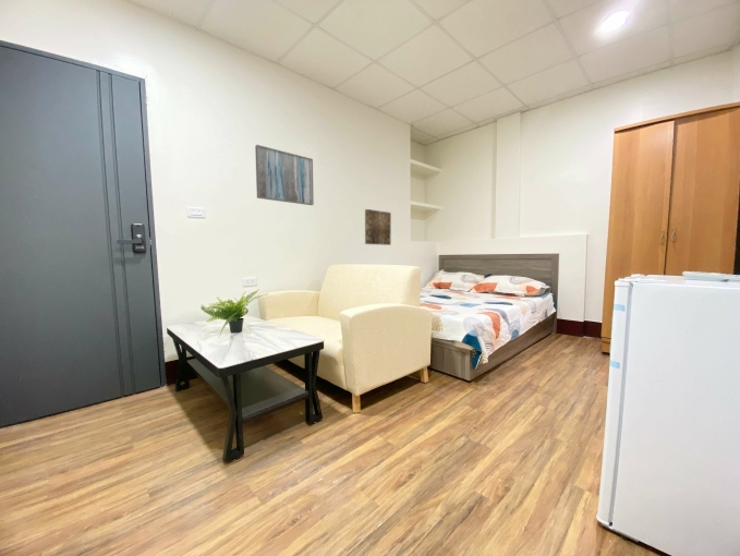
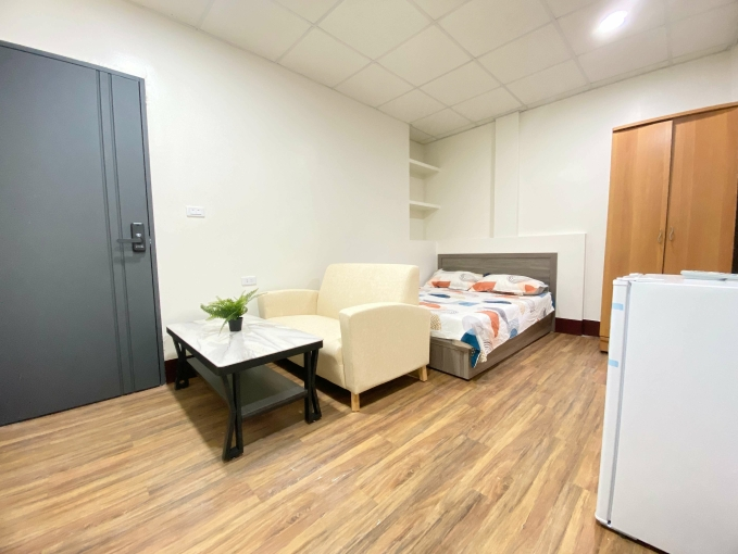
- wall art [364,208,392,246]
- wall art [254,144,315,206]
